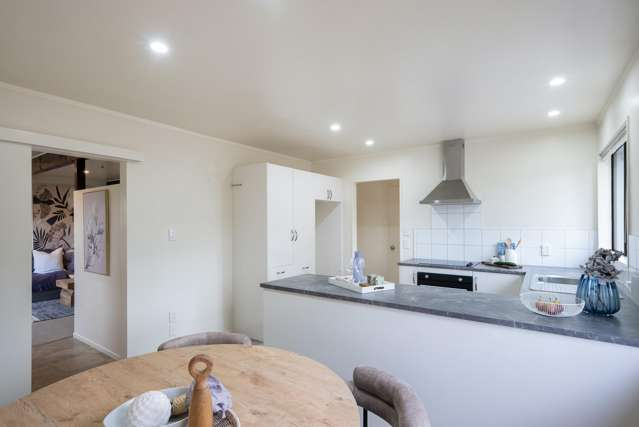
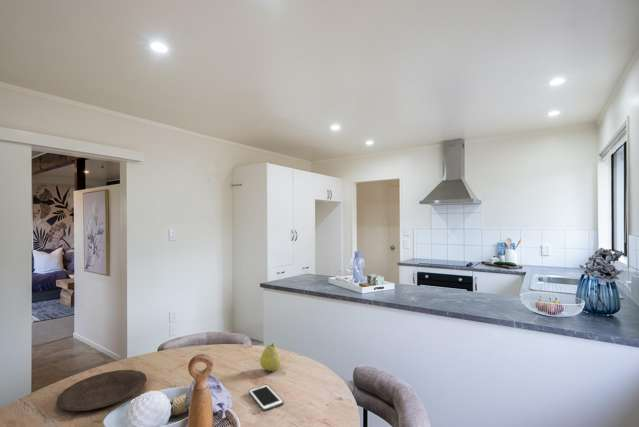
+ cell phone [248,384,284,412]
+ plate [55,369,148,412]
+ fruit [259,342,282,373]
